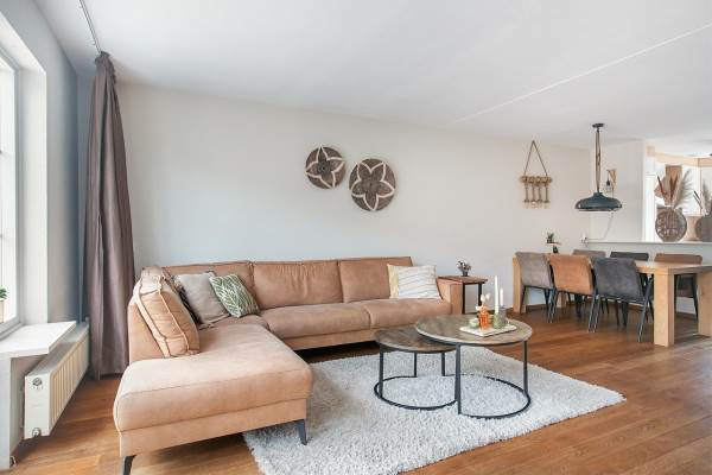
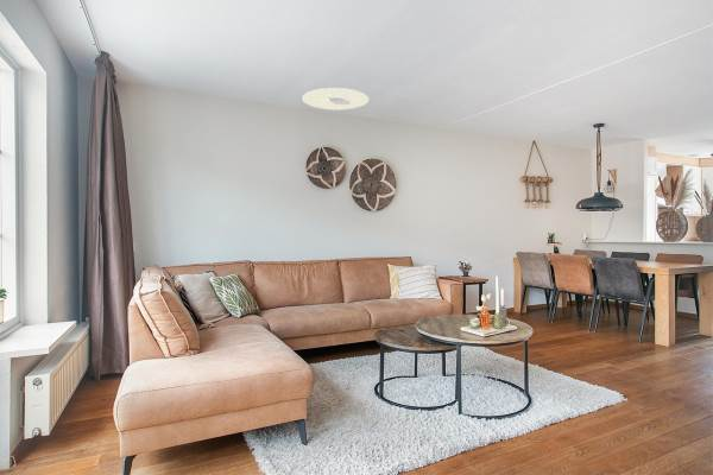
+ ceiling light [301,87,370,110]
